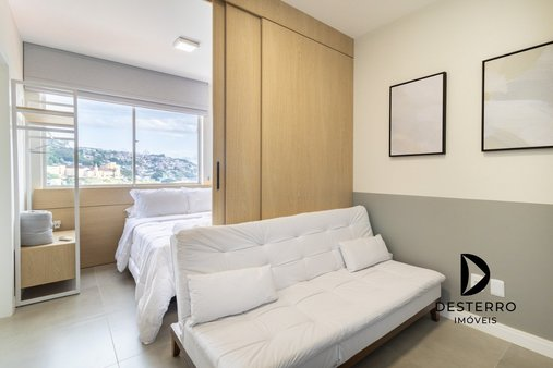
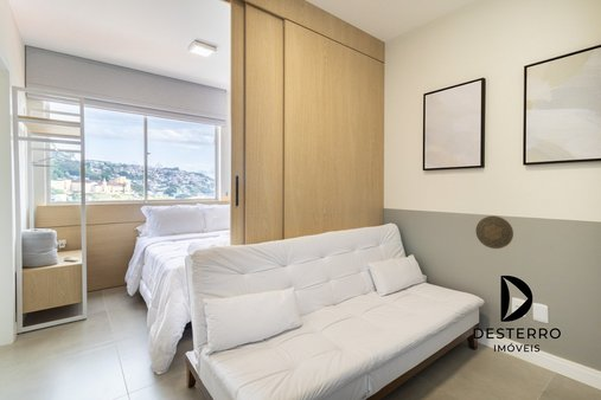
+ decorative plate [474,215,514,250]
